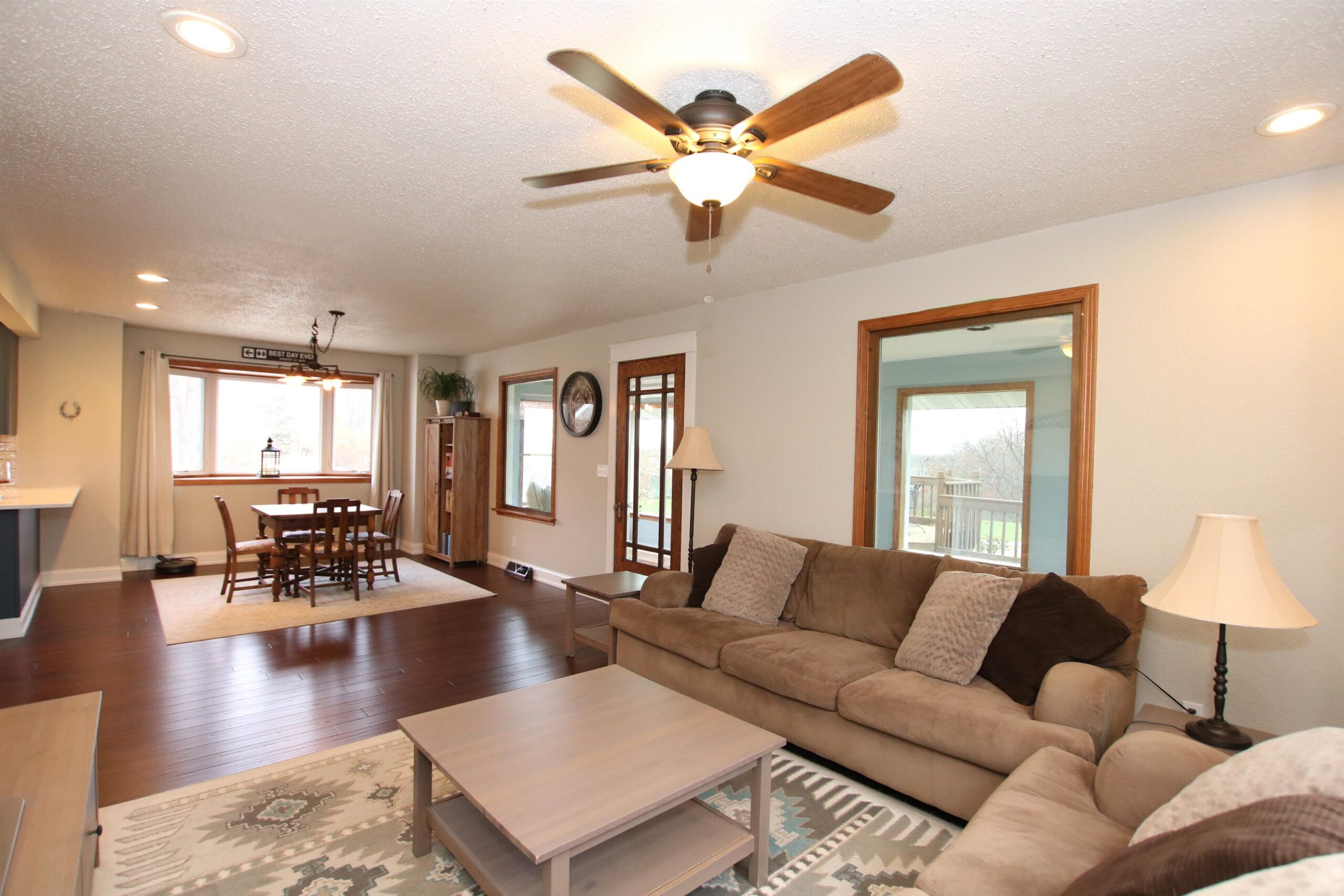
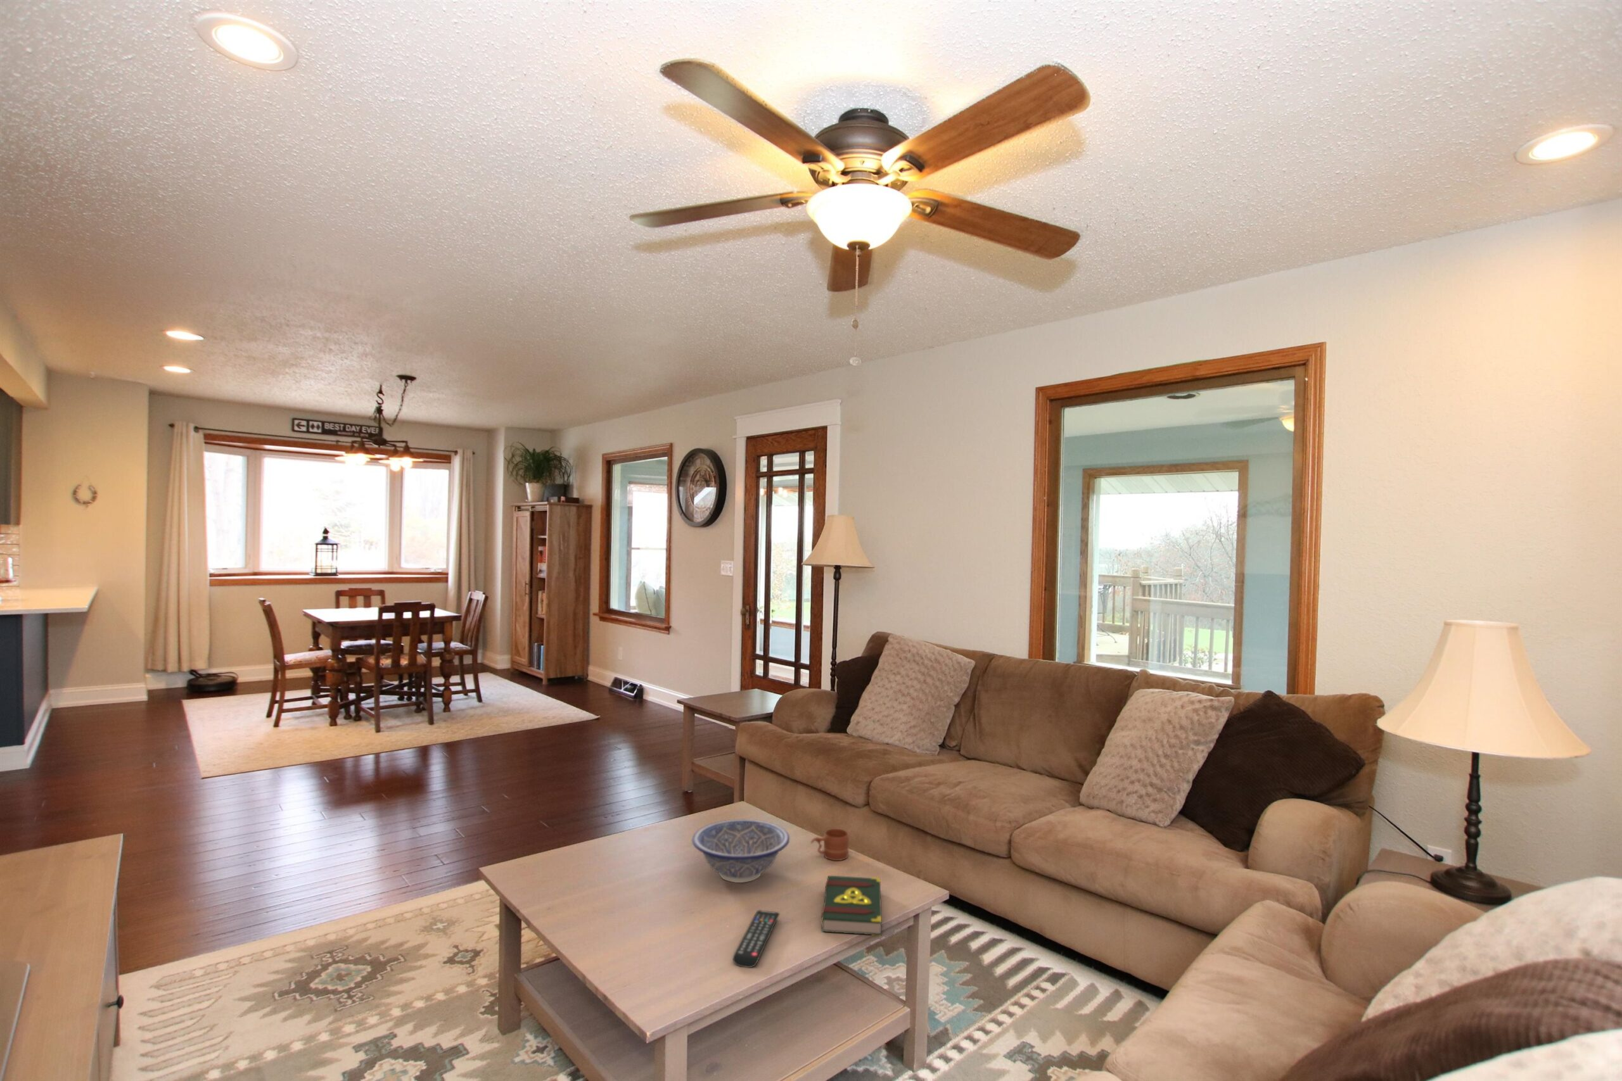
+ remote control [733,910,781,969]
+ decorative bowl [692,819,790,883]
+ book [821,875,882,936]
+ mug [810,829,850,861]
